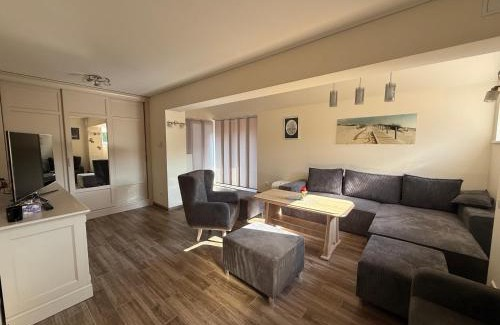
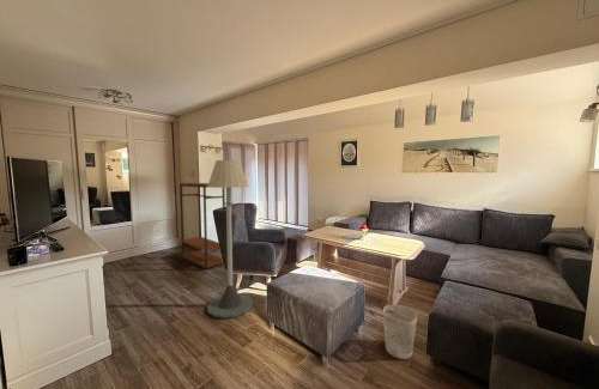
+ shelving unit [179,182,226,271]
+ floor lamp [206,159,254,320]
+ wastebasket [382,304,418,360]
